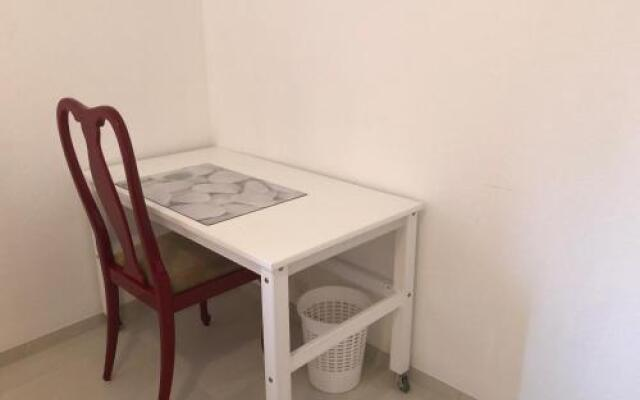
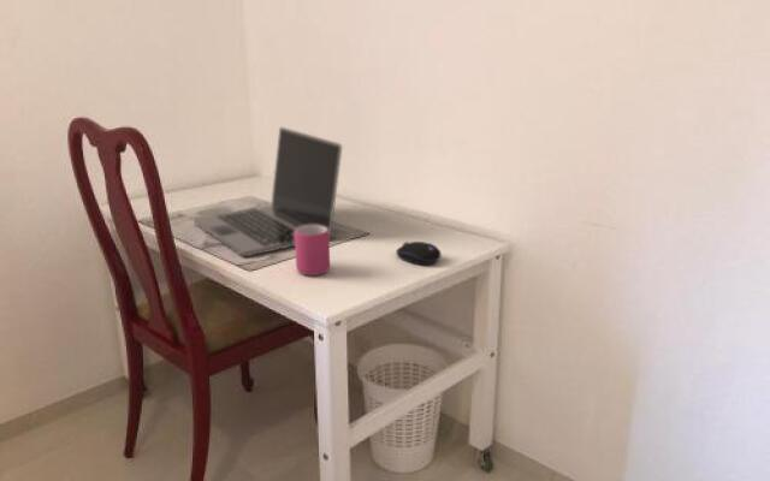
+ mug [294,225,331,277]
+ computer mouse [395,240,443,266]
+ laptop [192,126,343,257]
